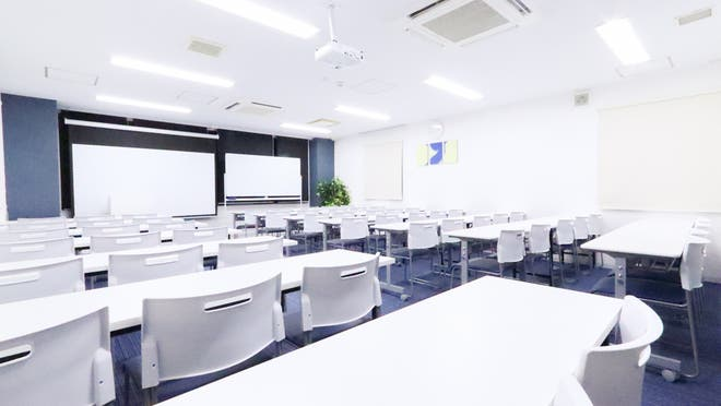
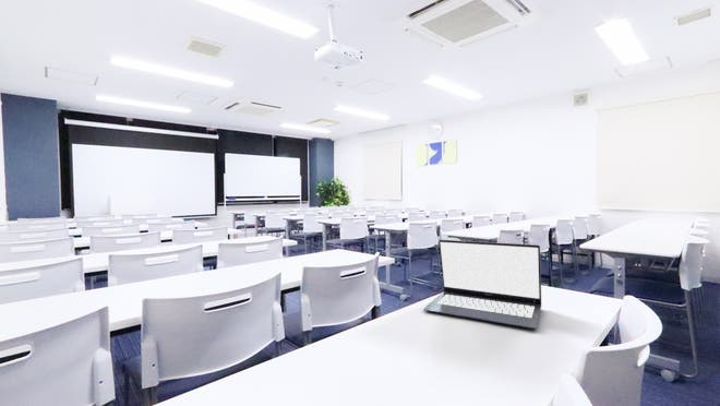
+ laptop [422,239,542,330]
